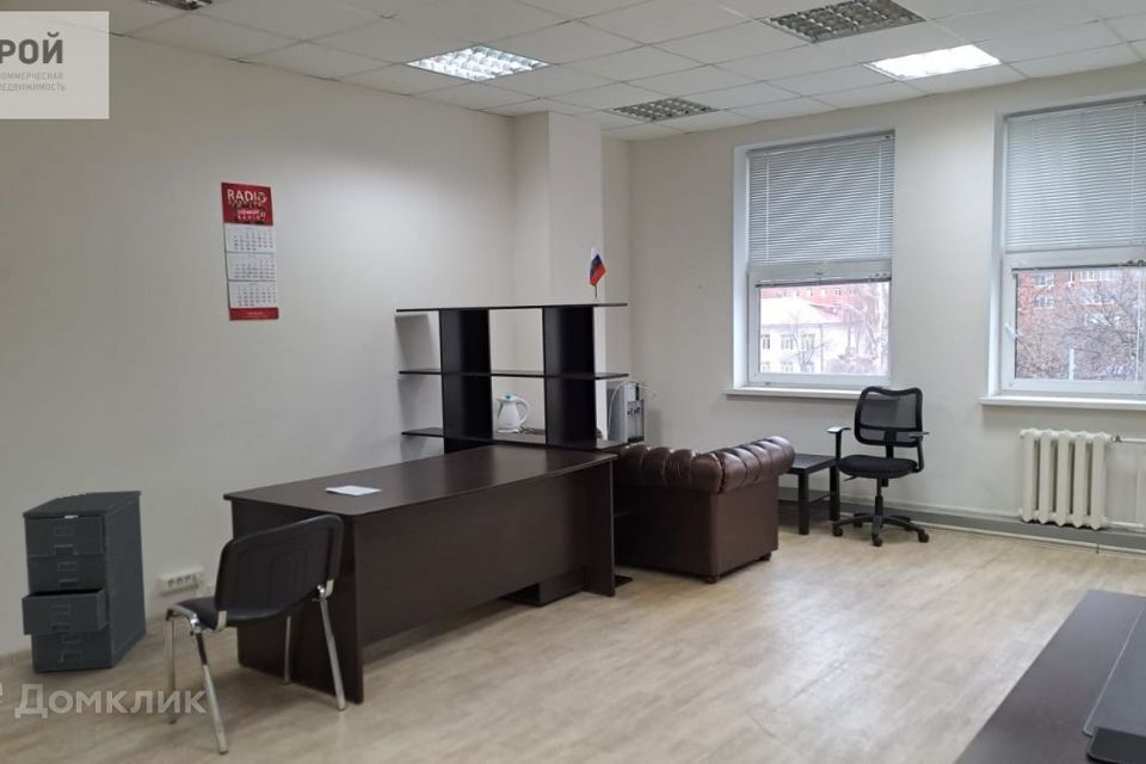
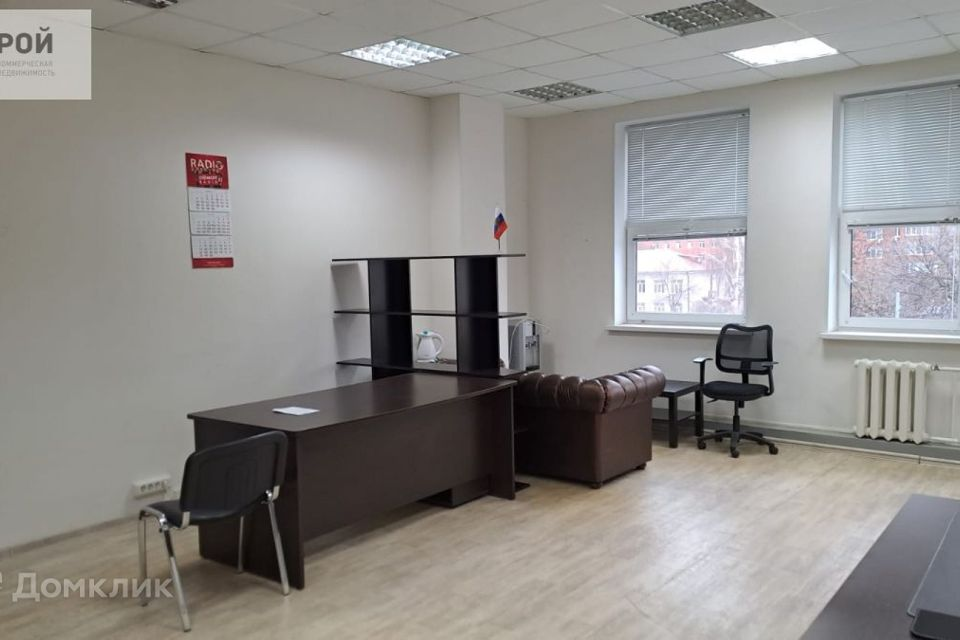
- filing cabinet [20,489,147,674]
